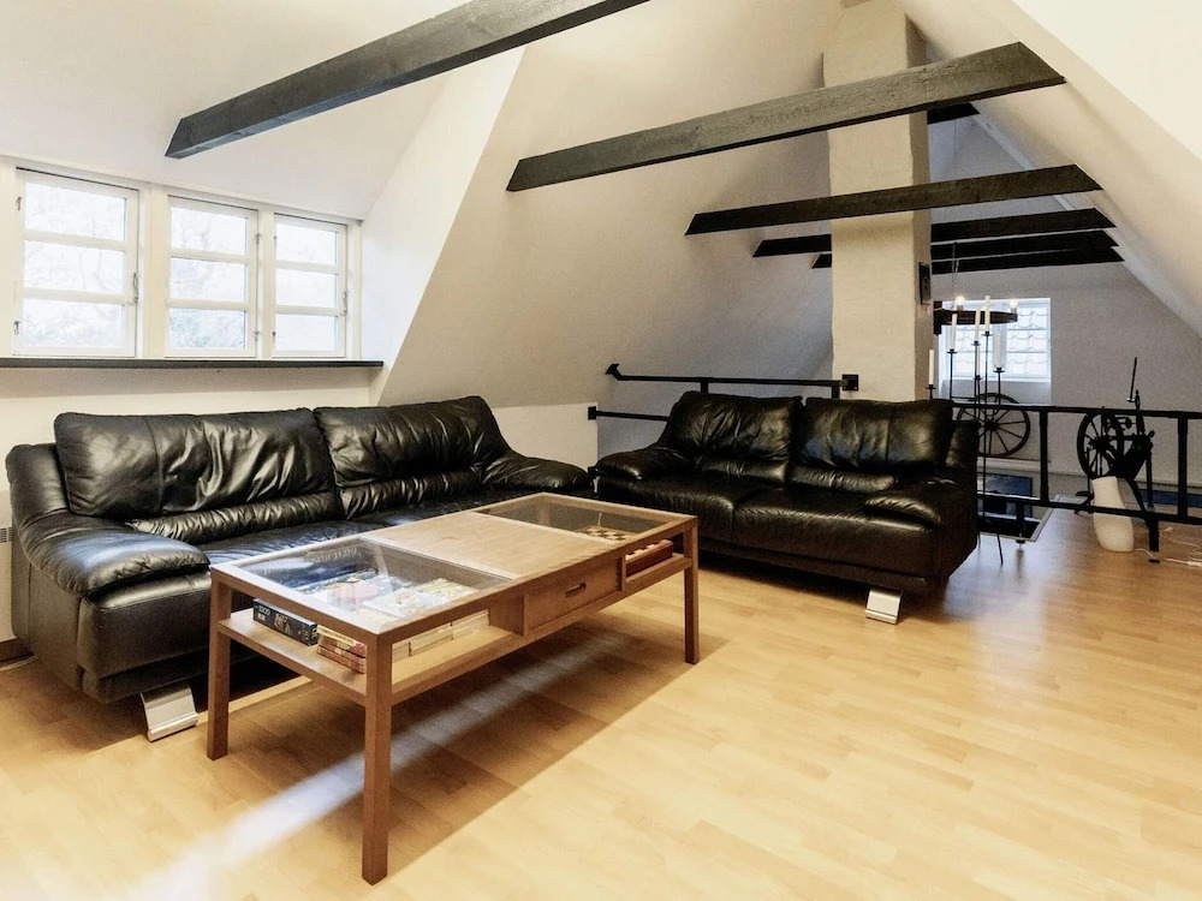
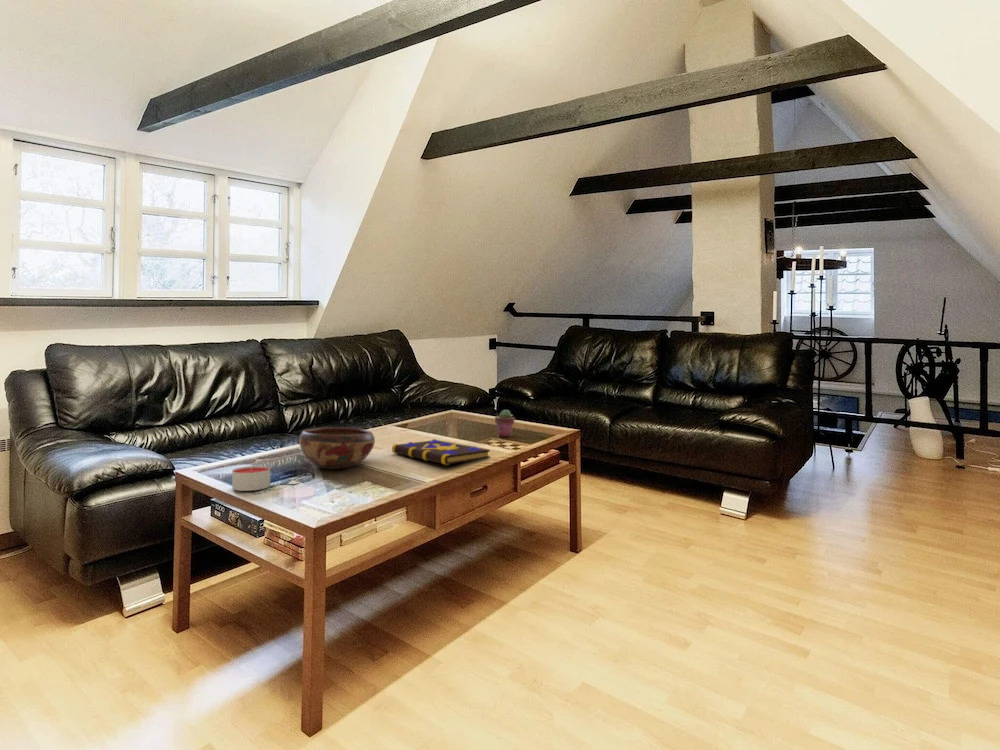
+ book [391,438,491,466]
+ candle [231,465,271,492]
+ potted succulent [494,409,516,437]
+ decorative bowl [298,426,376,470]
